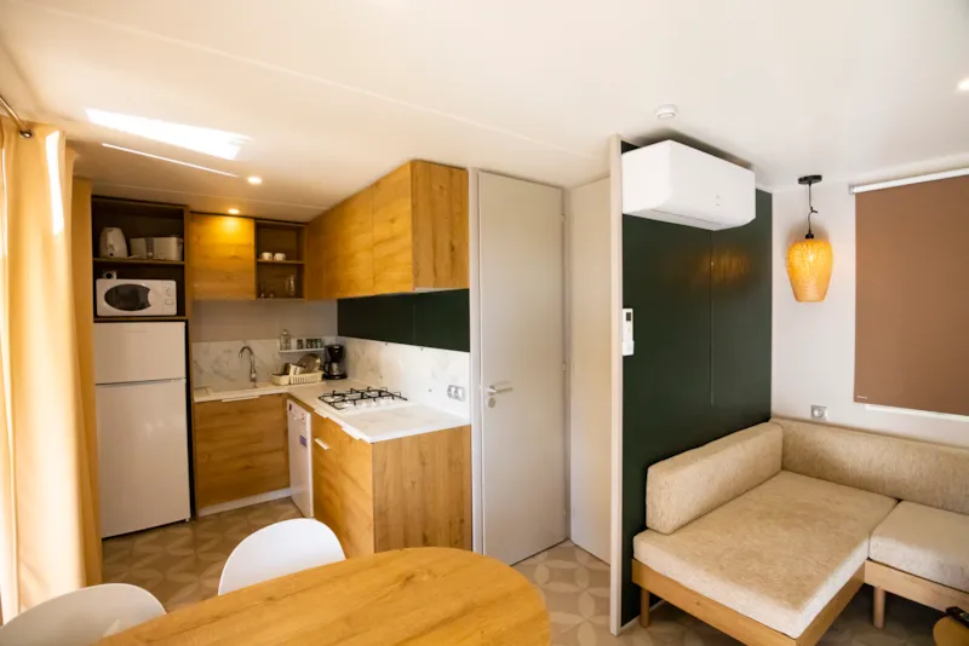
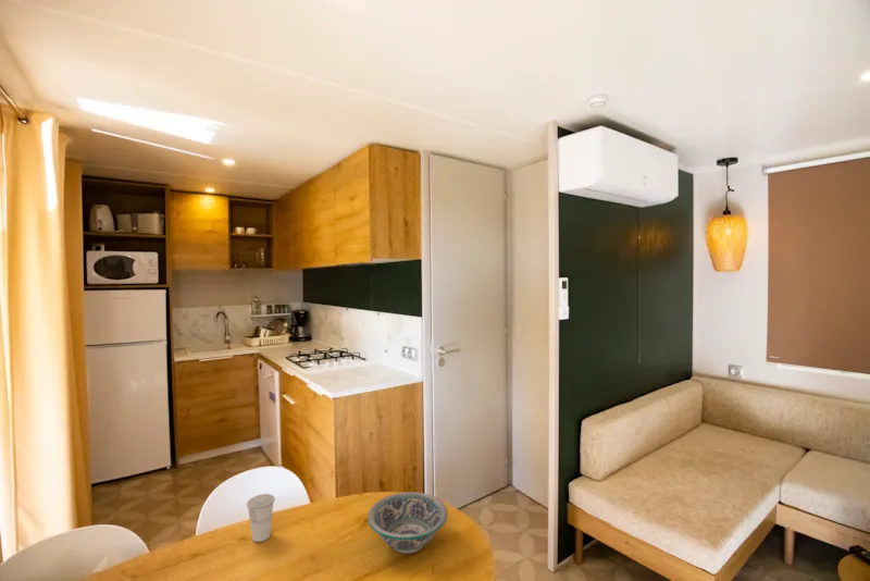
+ cup [246,493,276,543]
+ bowl [366,491,449,555]
